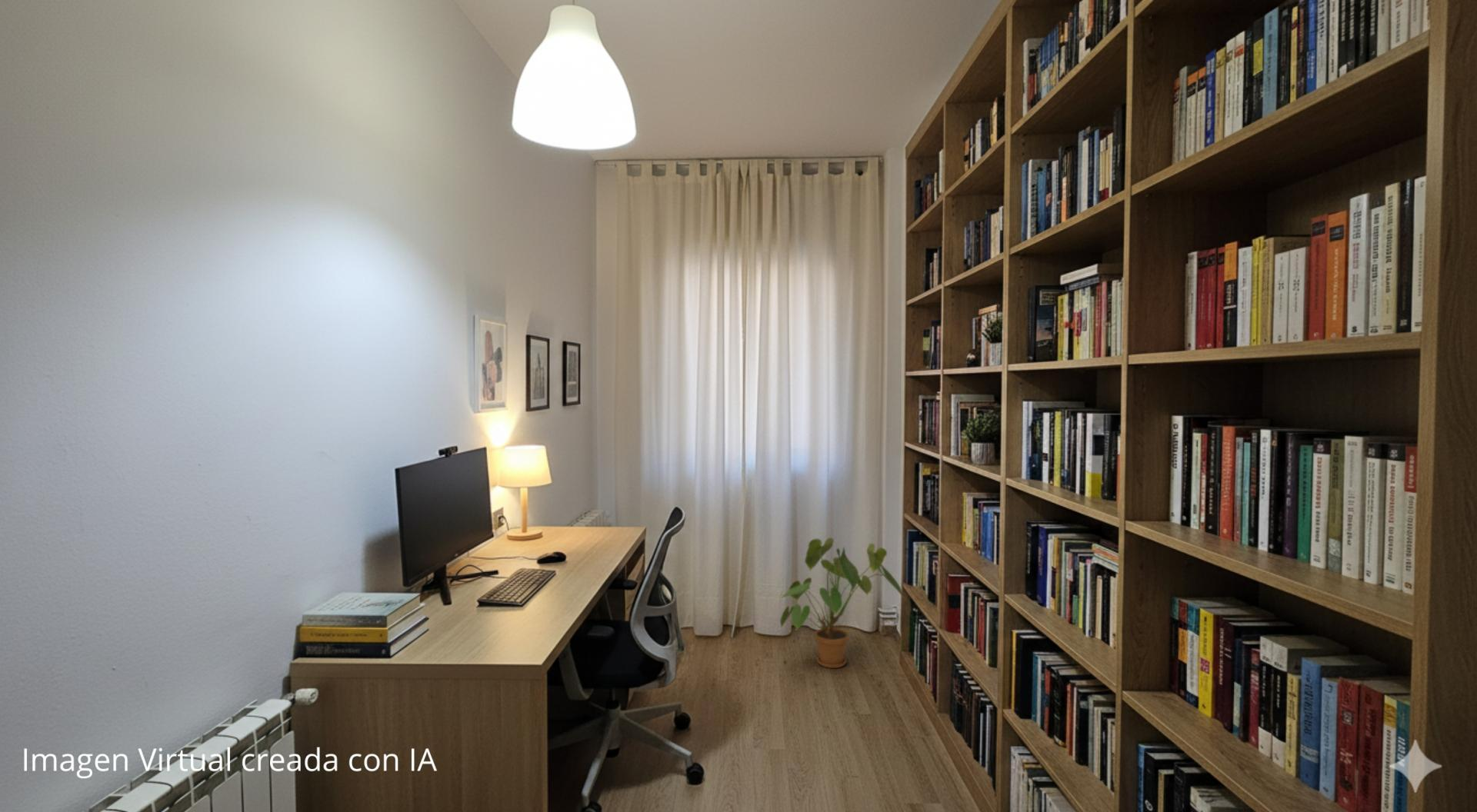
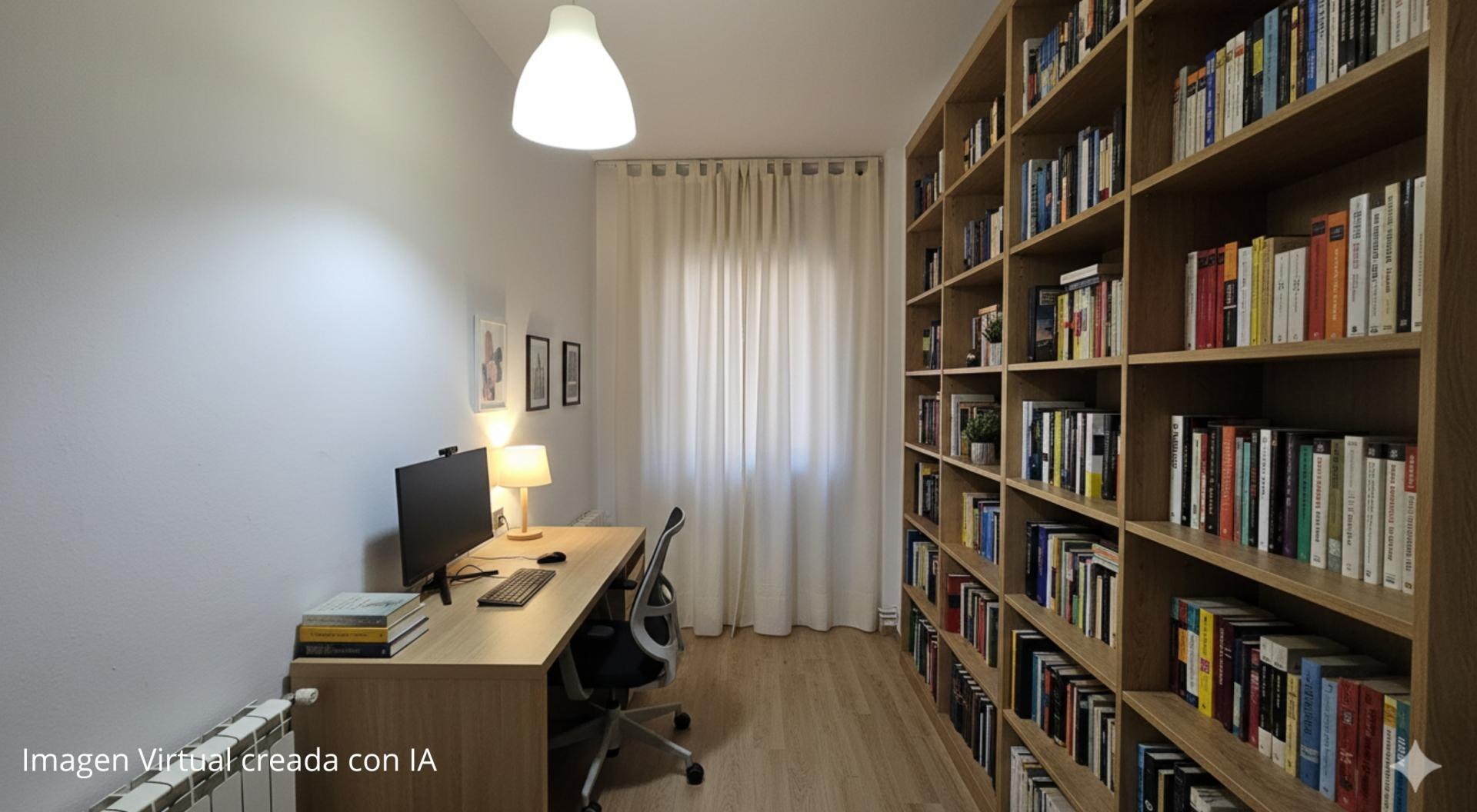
- house plant [778,537,906,669]
